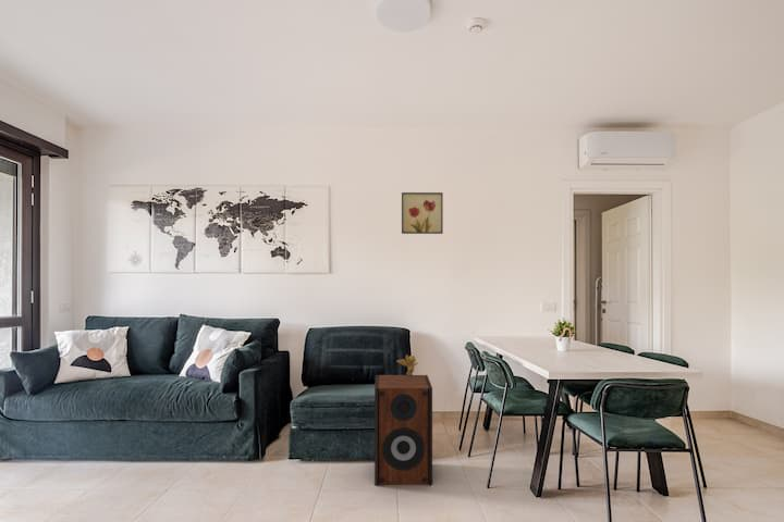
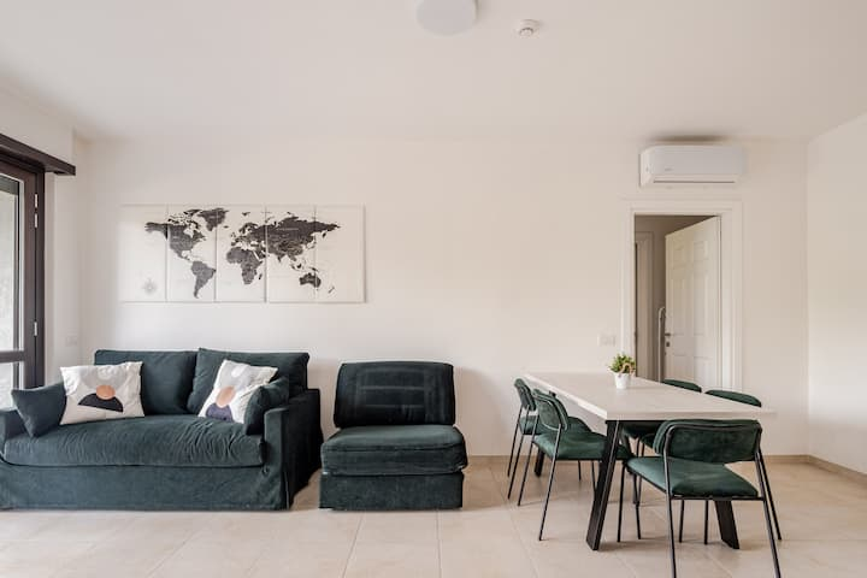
- speaker [373,374,433,487]
- wall art [401,191,444,235]
- decorative figurine [395,353,419,376]
